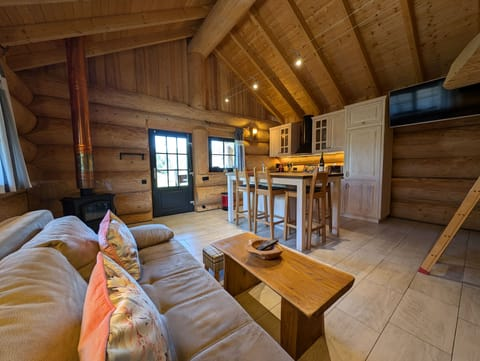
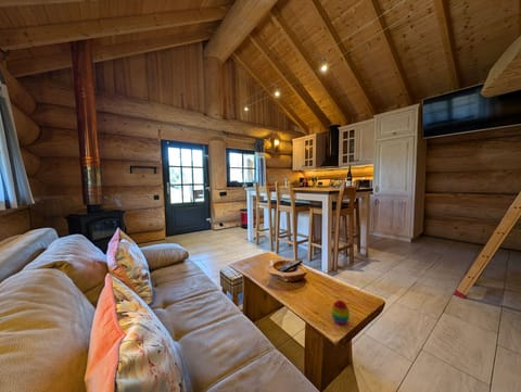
+ decorative egg [330,299,351,325]
